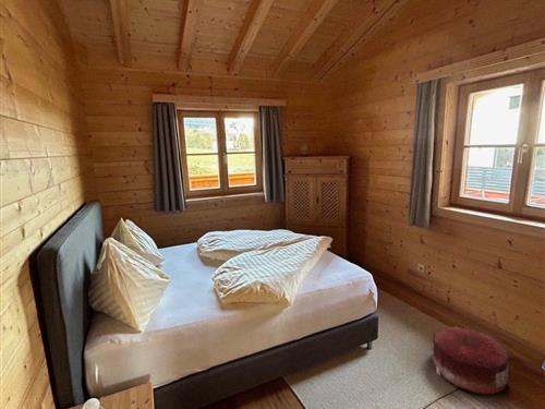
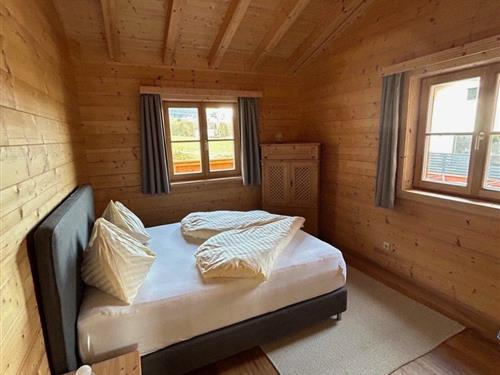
- pouf [431,325,510,396]
